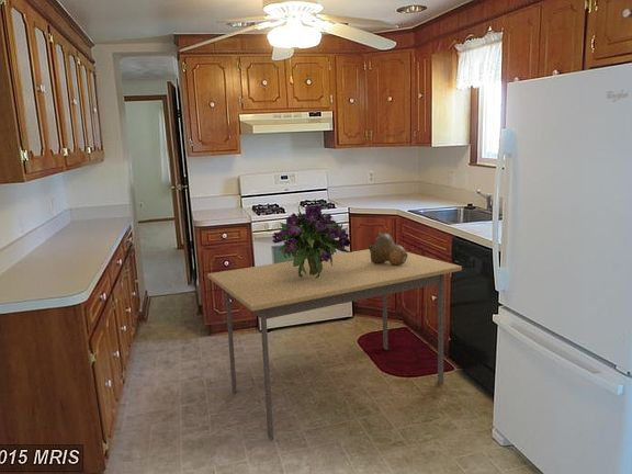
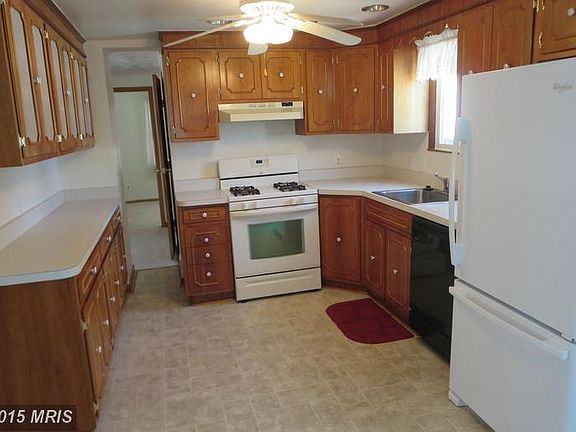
- bouquet [271,204,353,279]
- decorative bowl [368,232,407,264]
- dining table [206,248,463,440]
